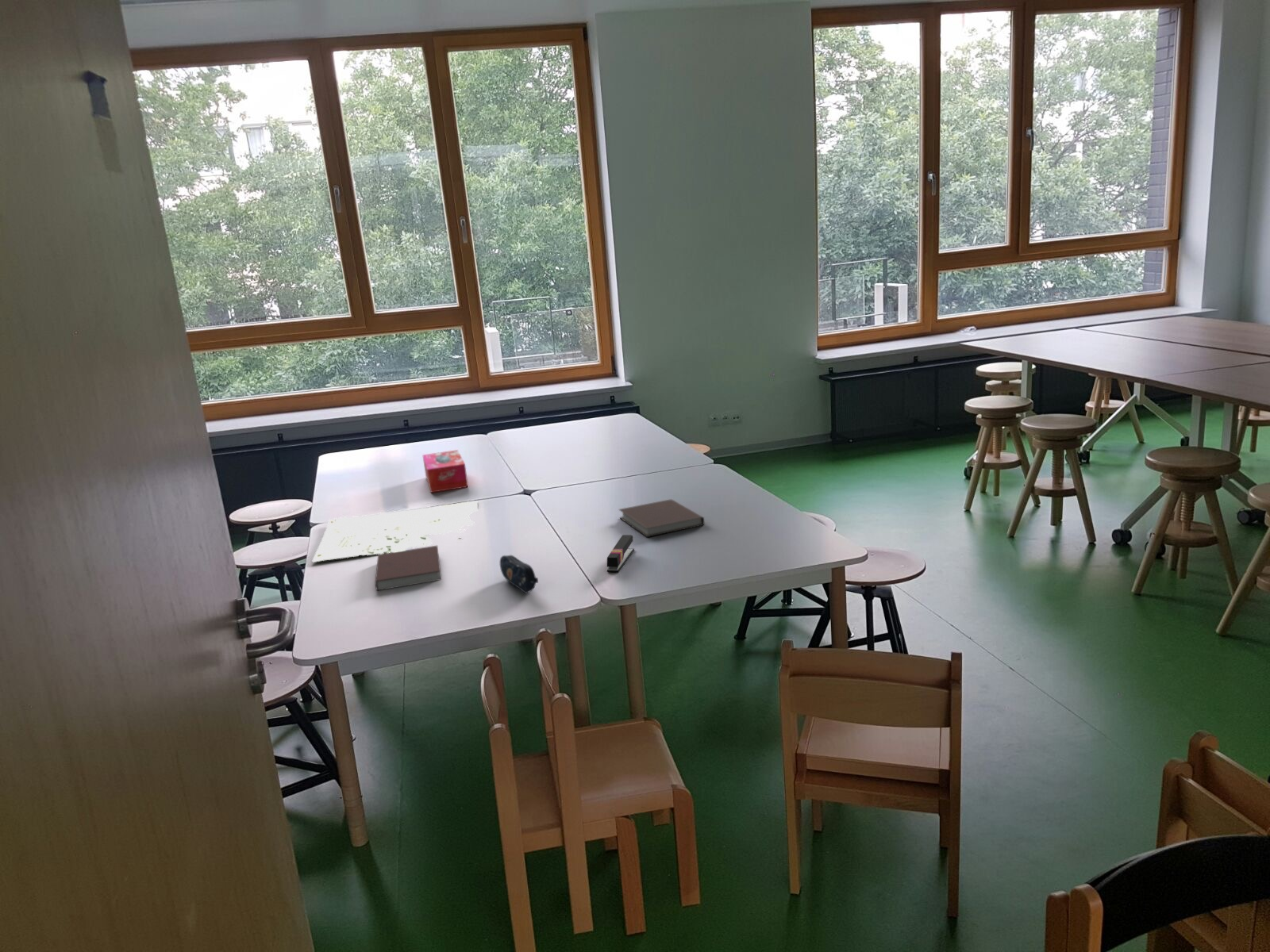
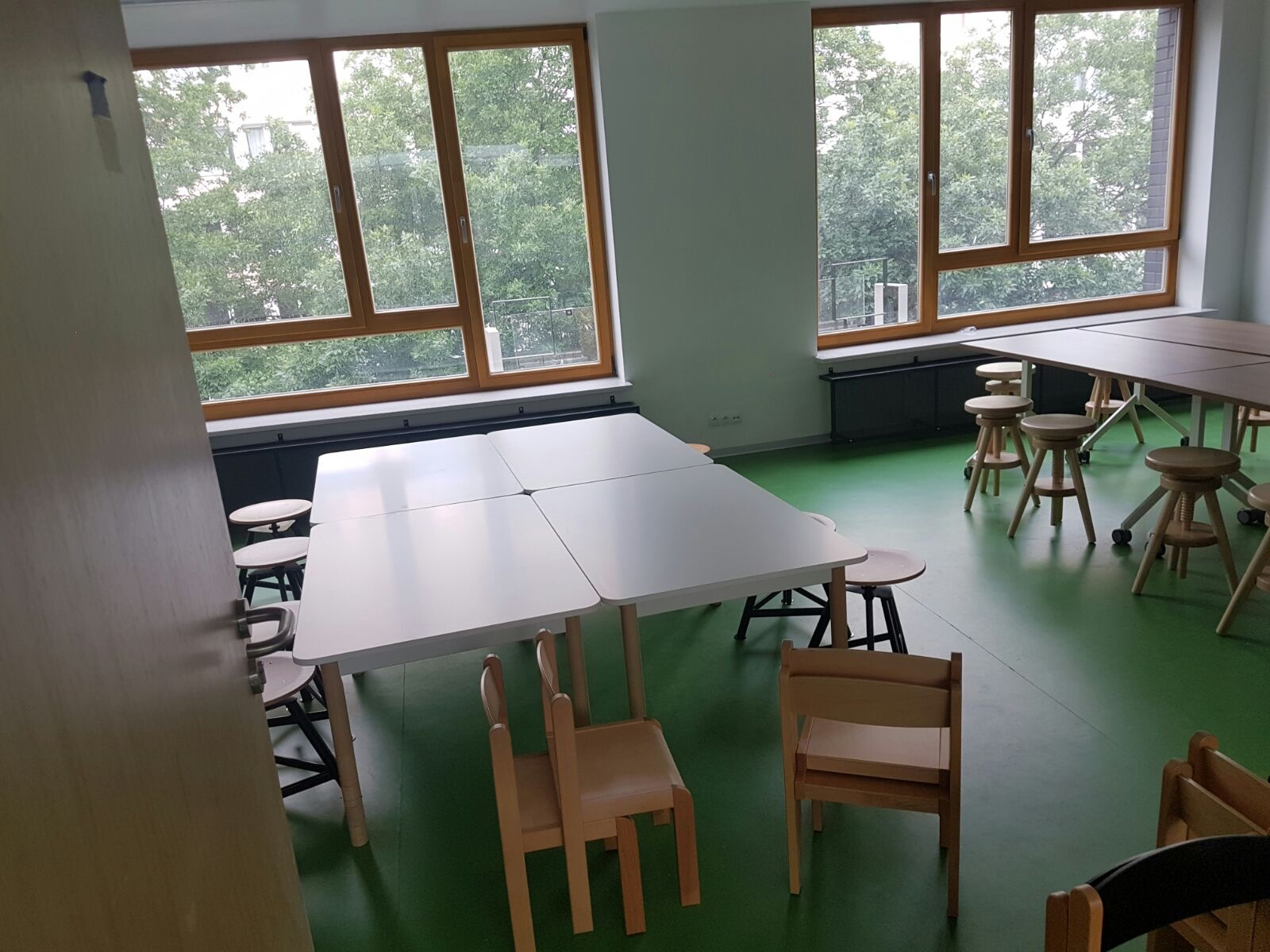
- pencil case [499,555,539,594]
- board game [311,500,479,563]
- tissue box [421,449,469,493]
- notebook [618,499,705,538]
- stapler [606,534,635,573]
- notebook [375,545,442,592]
